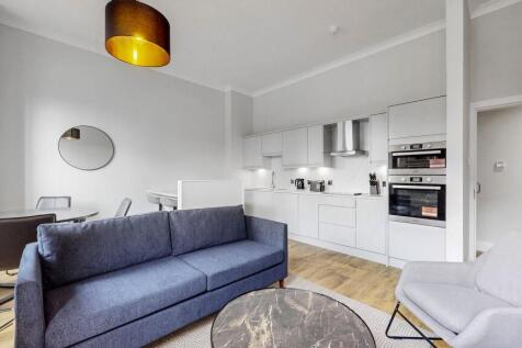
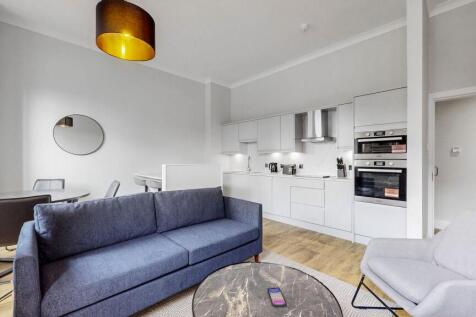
+ smartphone [266,287,287,307]
